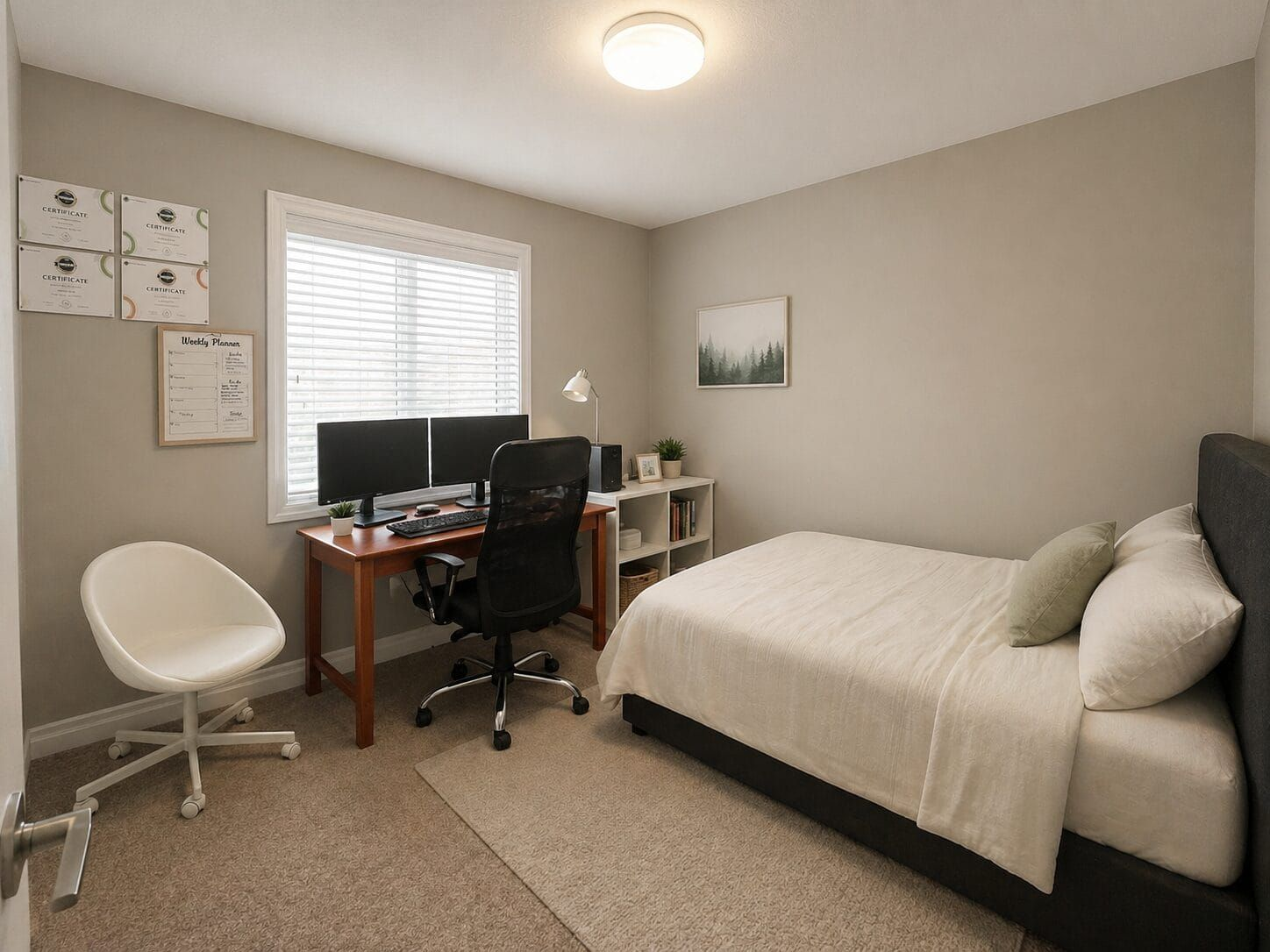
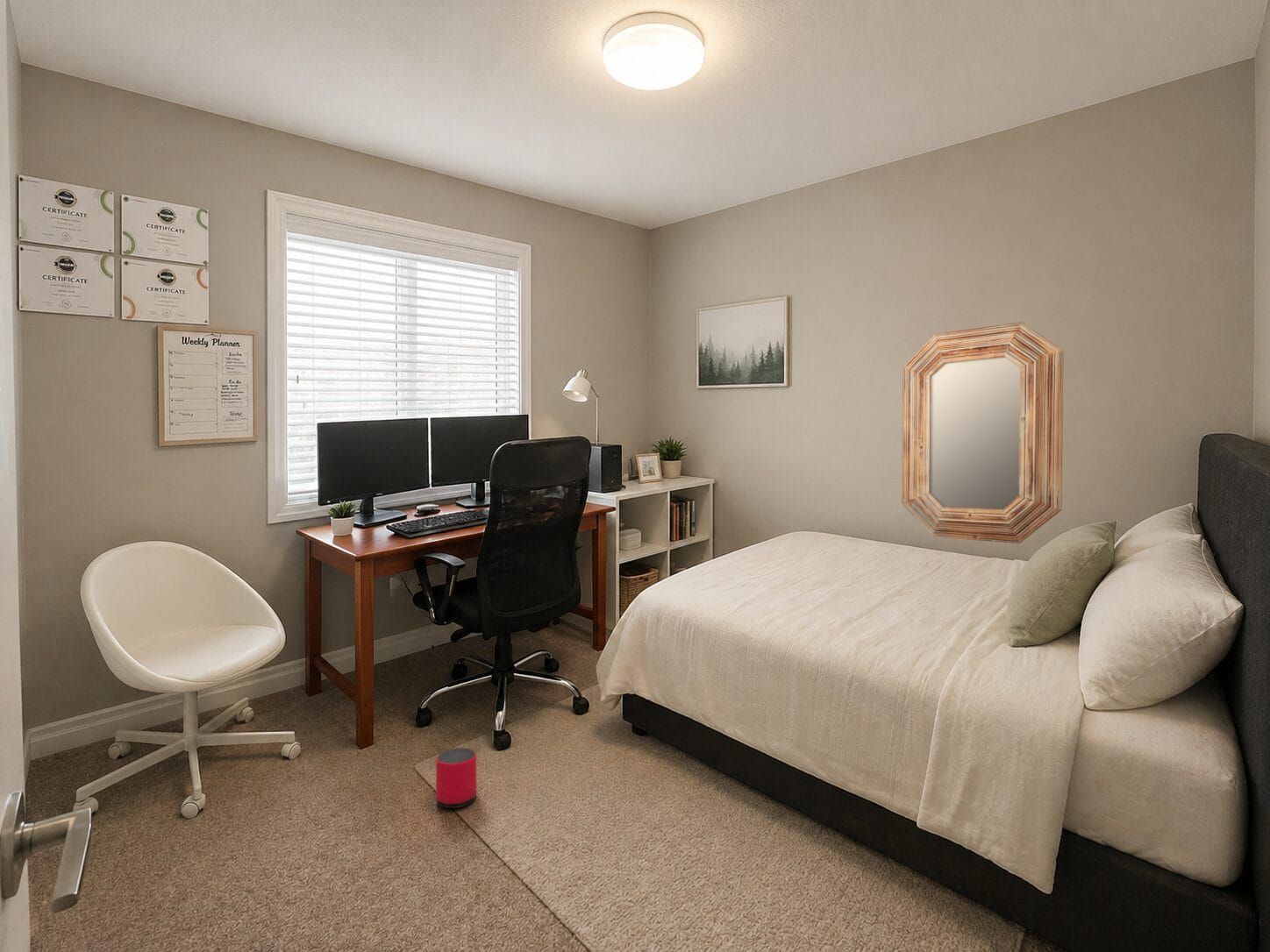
+ home mirror [901,322,1065,544]
+ speaker [435,747,477,809]
